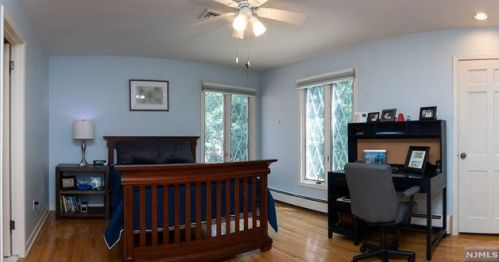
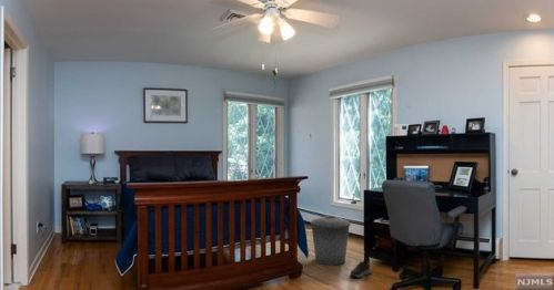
+ trash can [309,215,351,267]
+ shoe [349,258,372,279]
